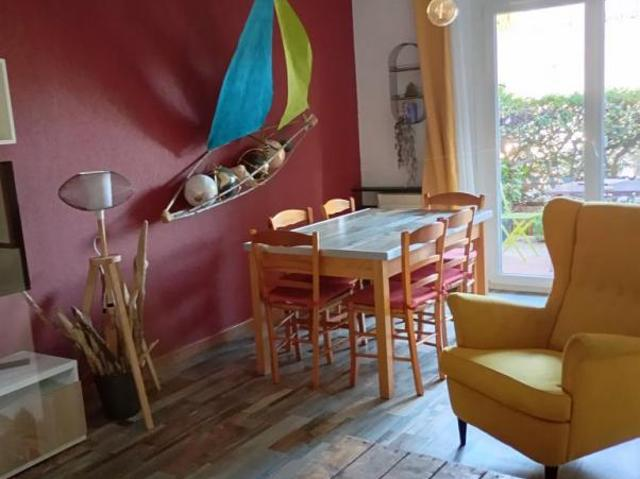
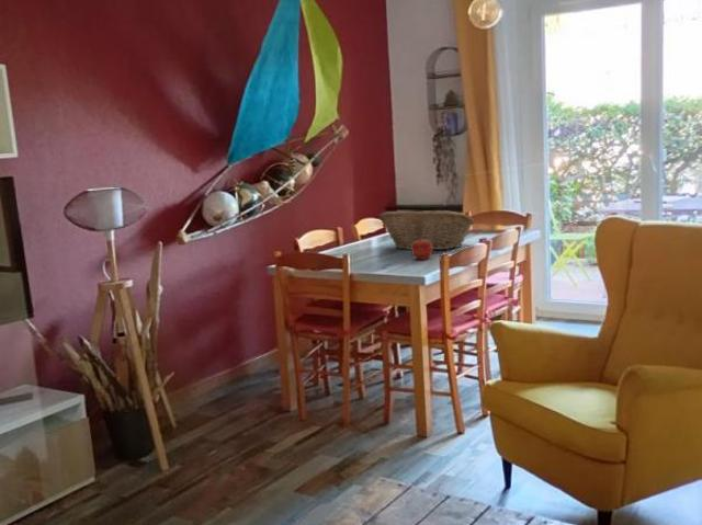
+ apple [410,239,433,261]
+ fruit basket [377,209,476,251]
